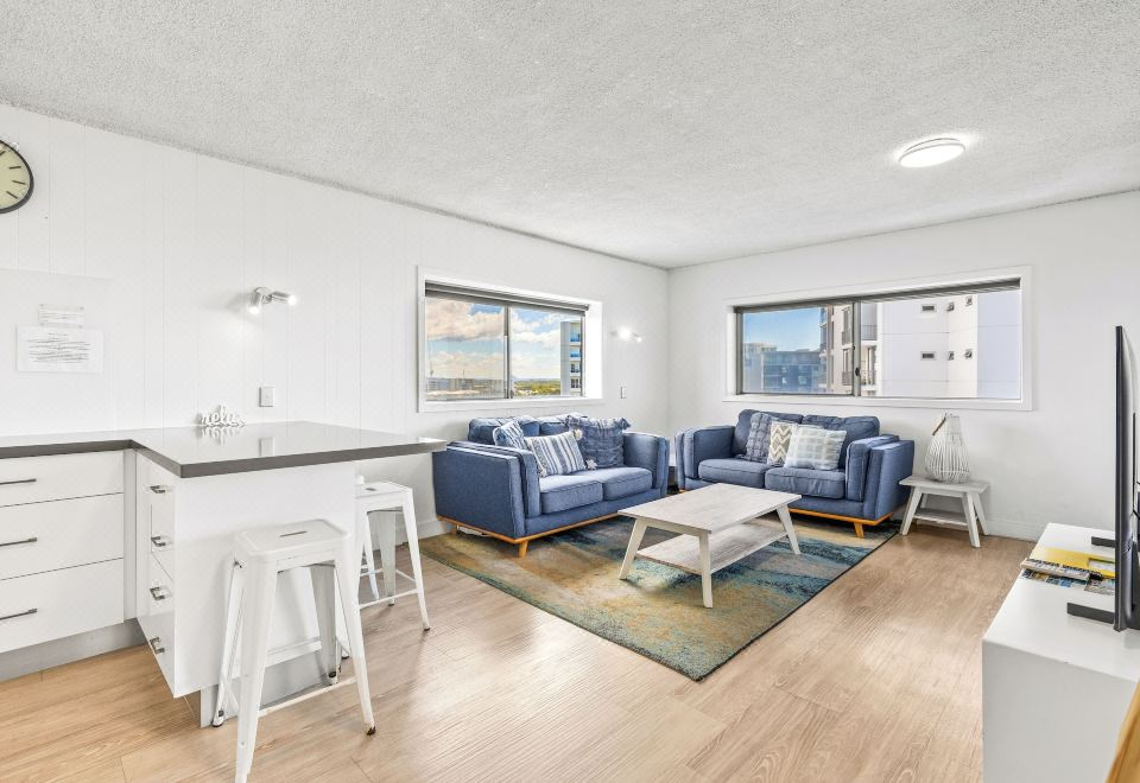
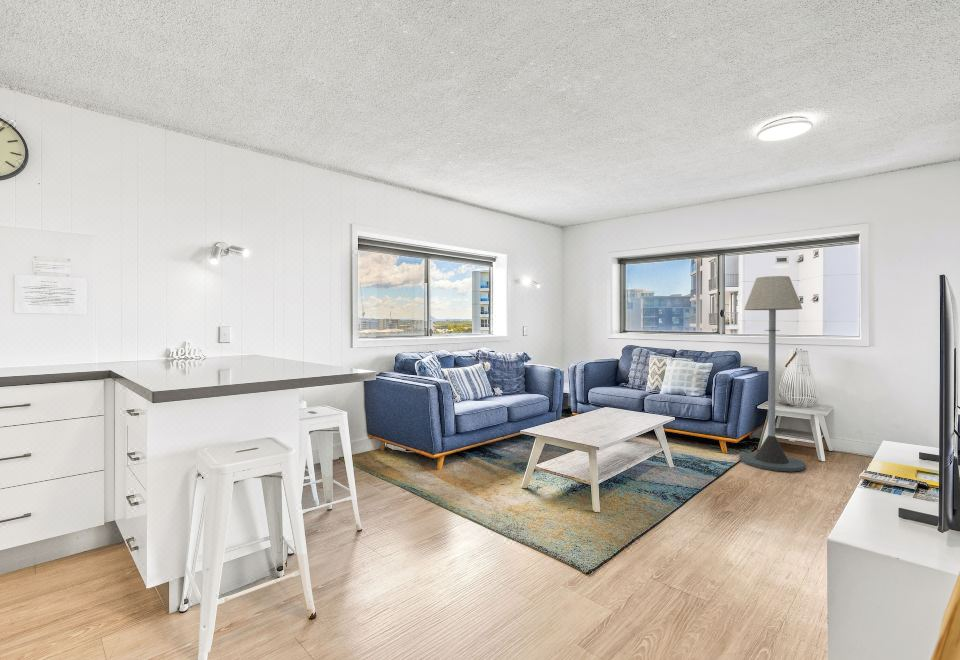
+ floor lamp [738,275,807,472]
